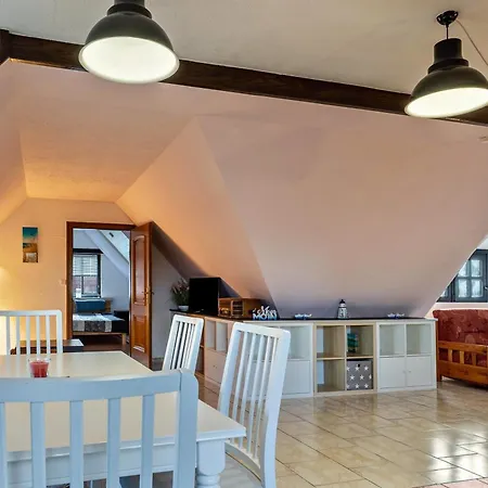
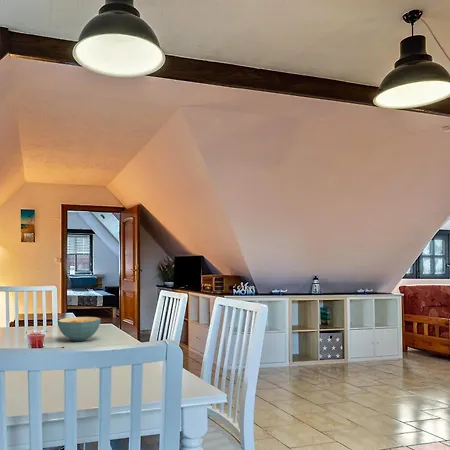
+ cereal bowl [57,316,102,342]
